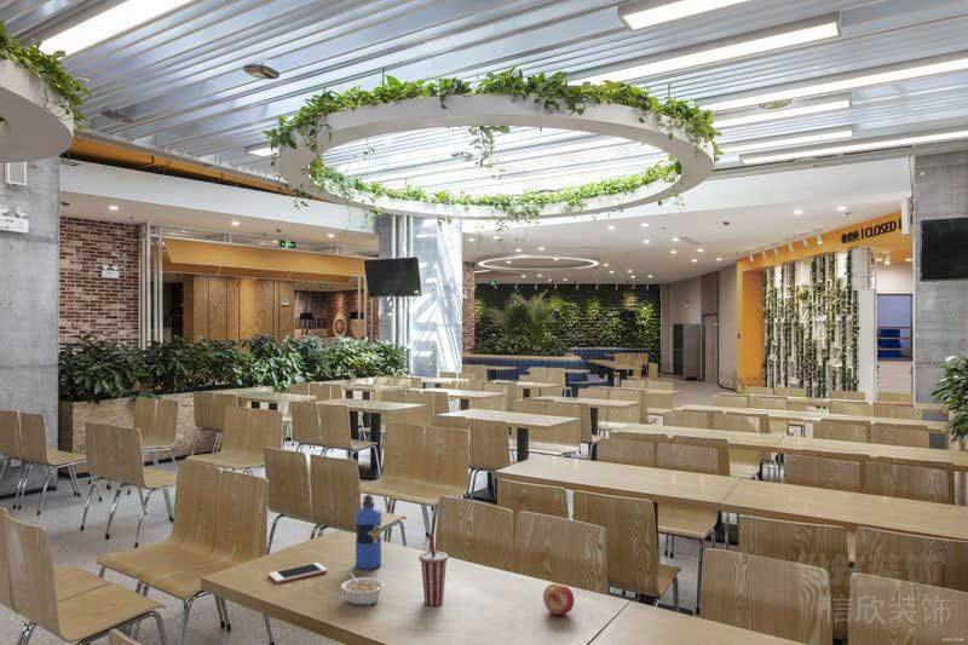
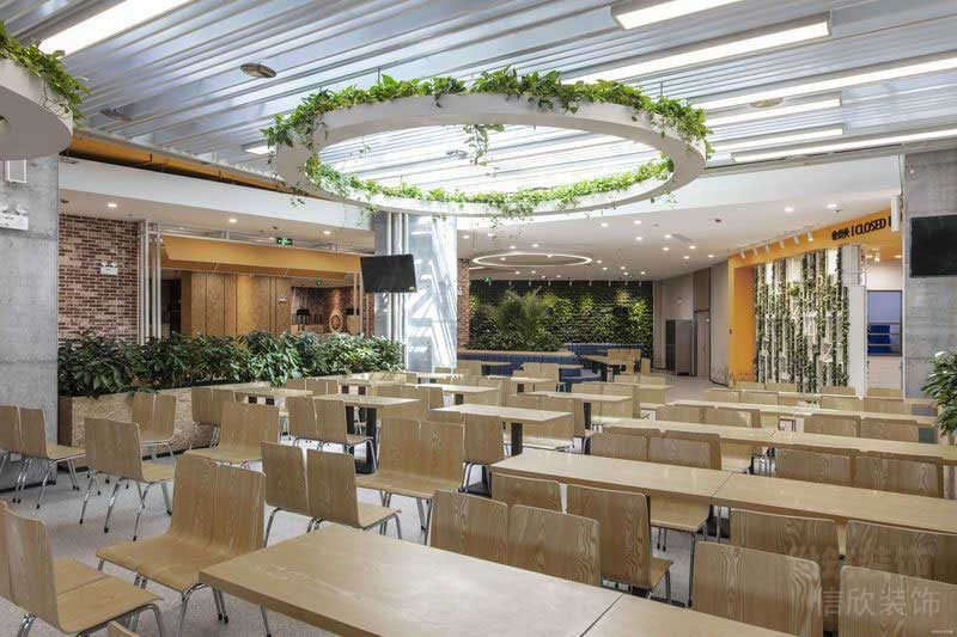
- legume [340,571,386,606]
- cup with straw [417,535,449,606]
- cell phone [267,562,328,584]
- water bottle [355,494,382,571]
- fruit [542,583,575,616]
